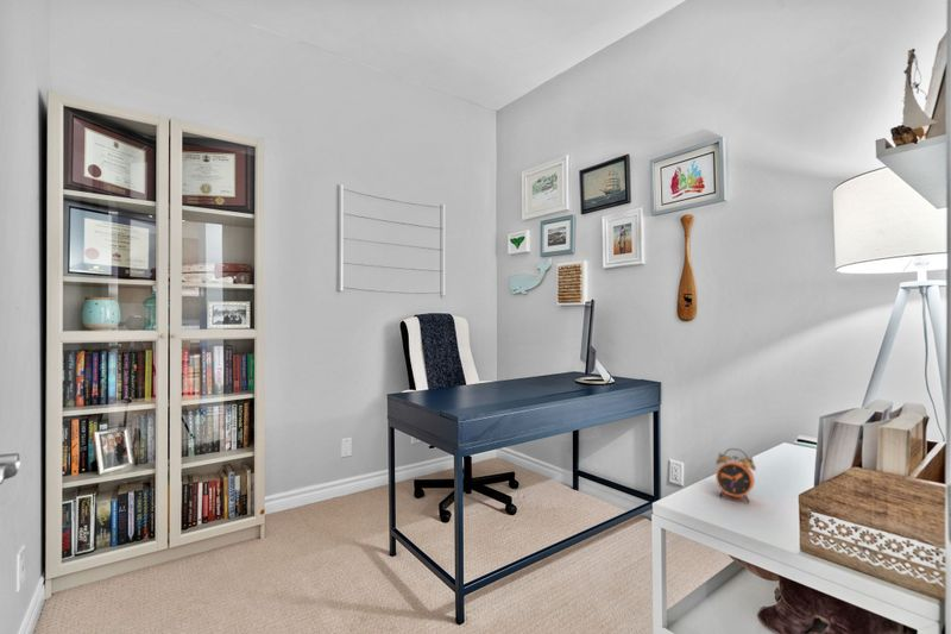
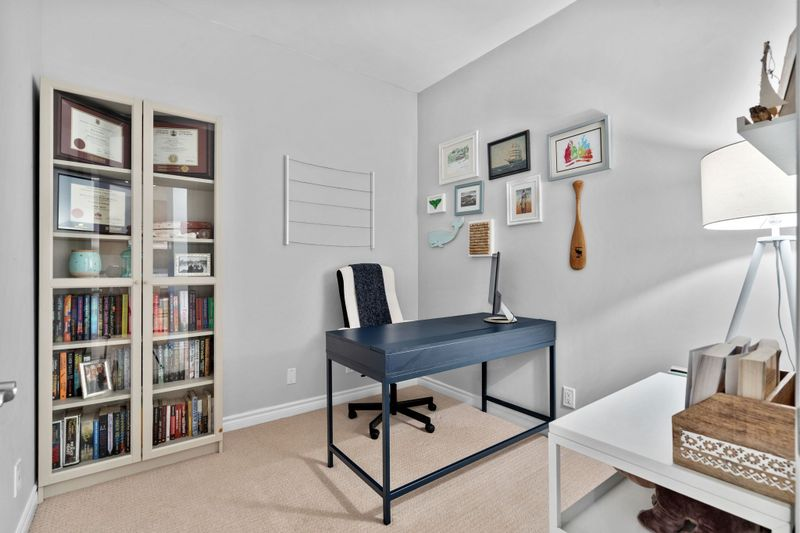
- alarm clock [714,447,757,504]
